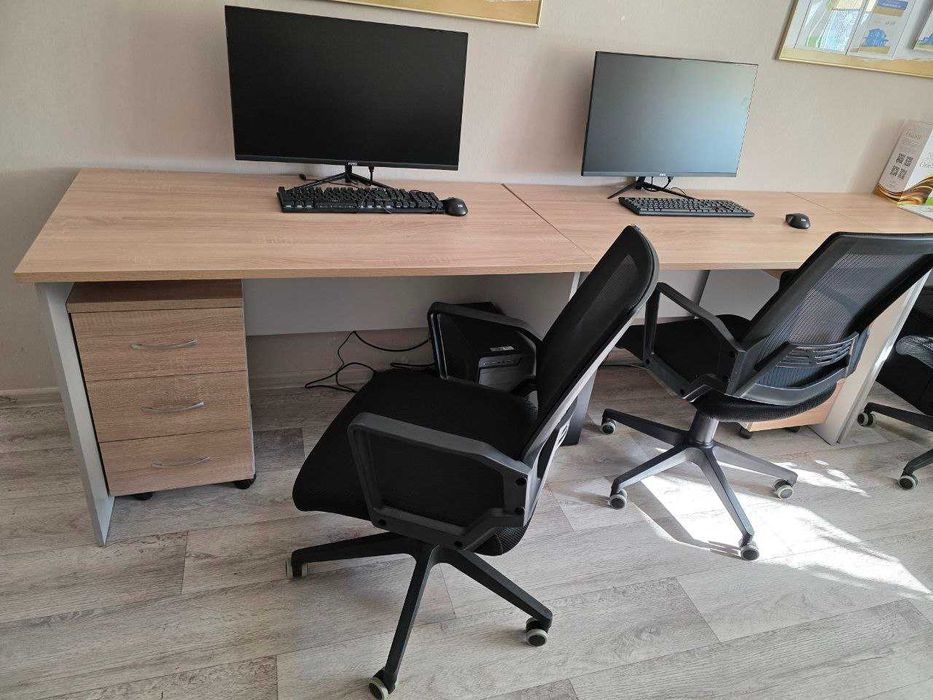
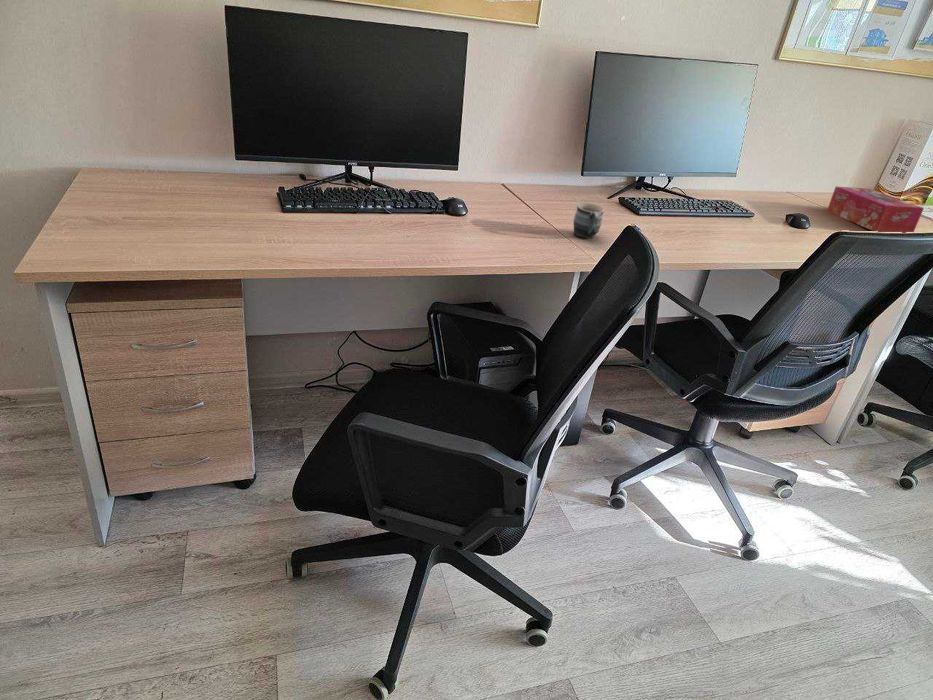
+ mug [572,201,605,240]
+ tissue box [826,185,925,234]
